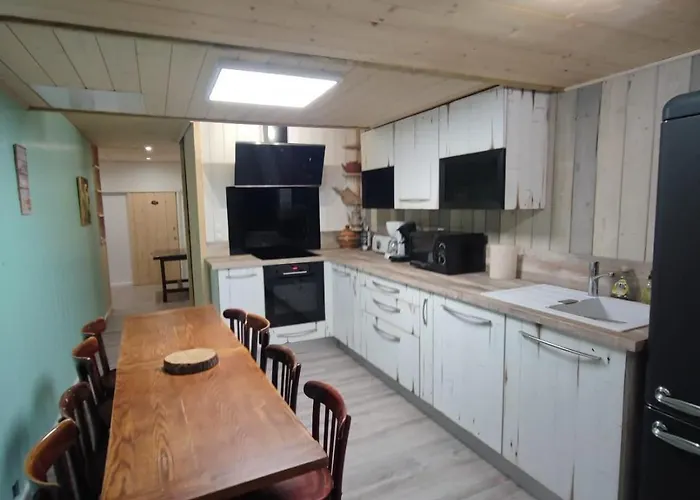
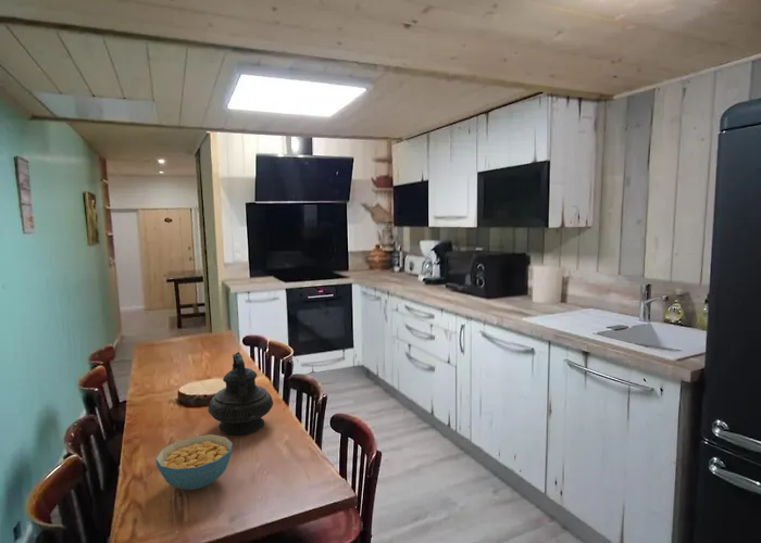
+ teapot [207,351,274,437]
+ cereal bowl [154,433,234,491]
